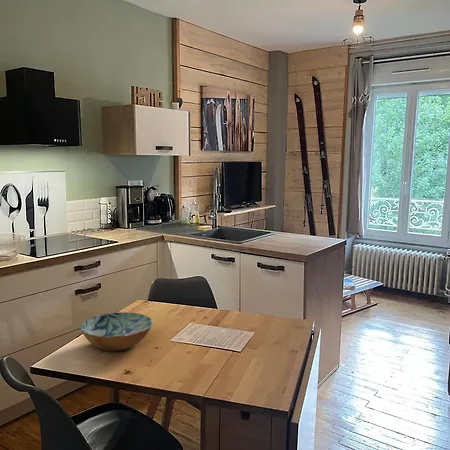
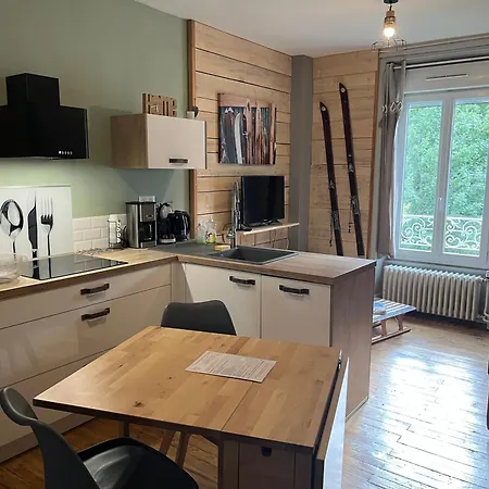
- bowl [79,311,154,352]
